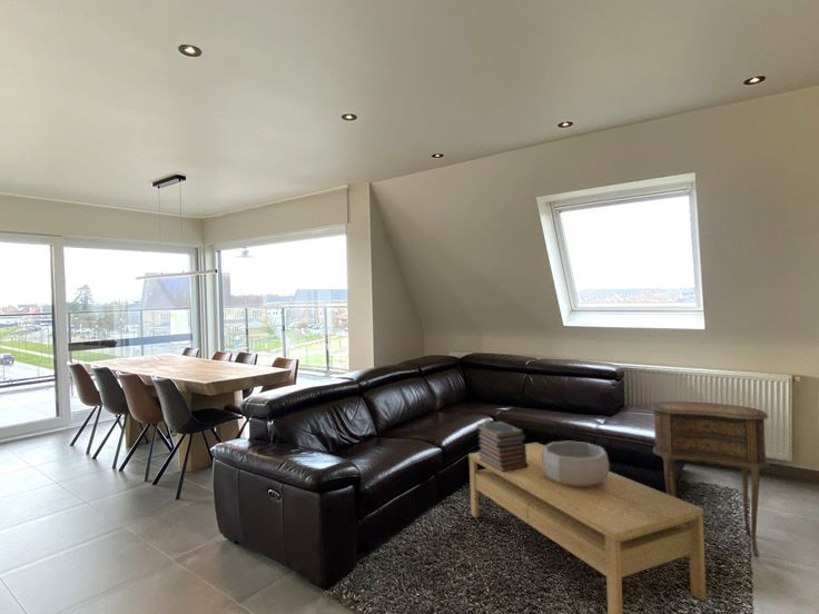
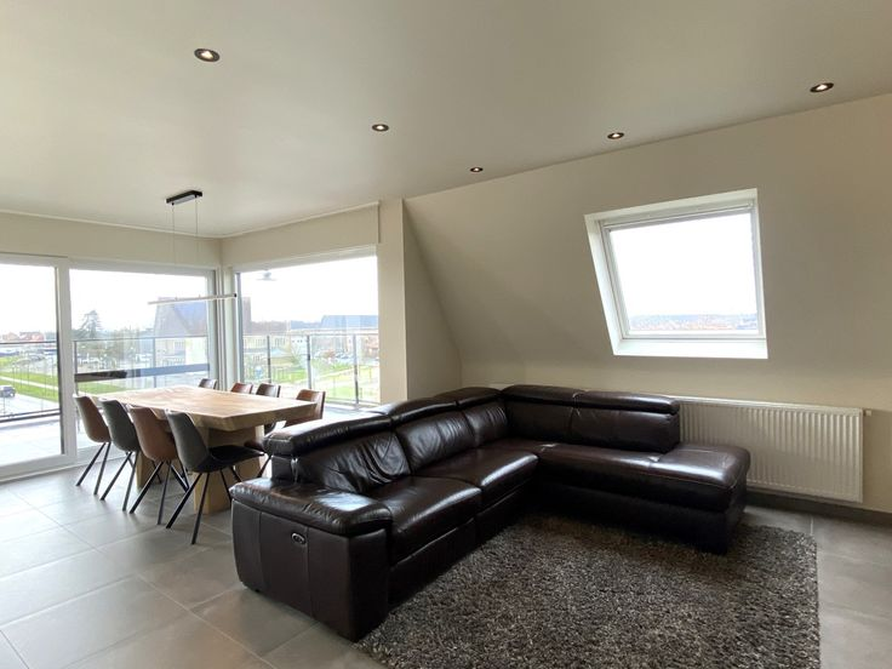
- book stack [476,420,529,472]
- side table [650,400,770,558]
- coffee table [467,442,708,614]
- decorative bowl [542,440,610,487]
